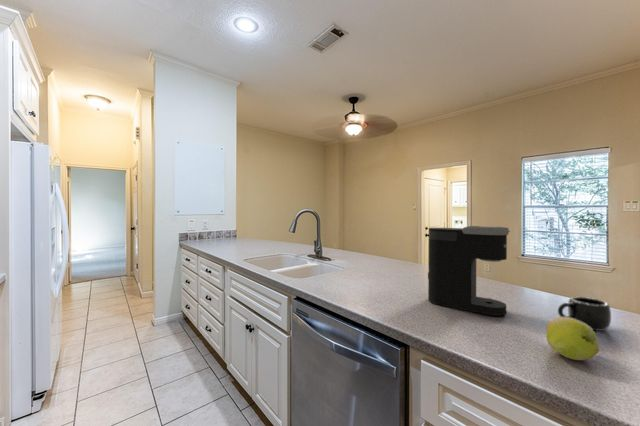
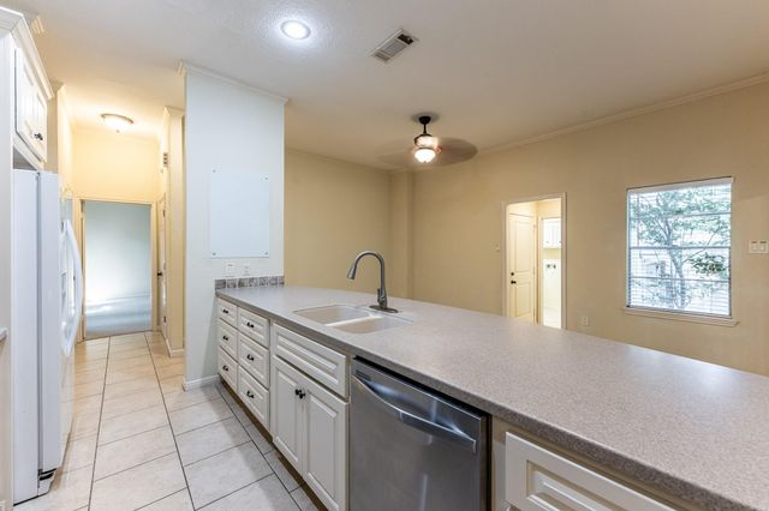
- coffee maker [427,225,511,317]
- mug [557,296,612,332]
- fruit [545,316,600,361]
